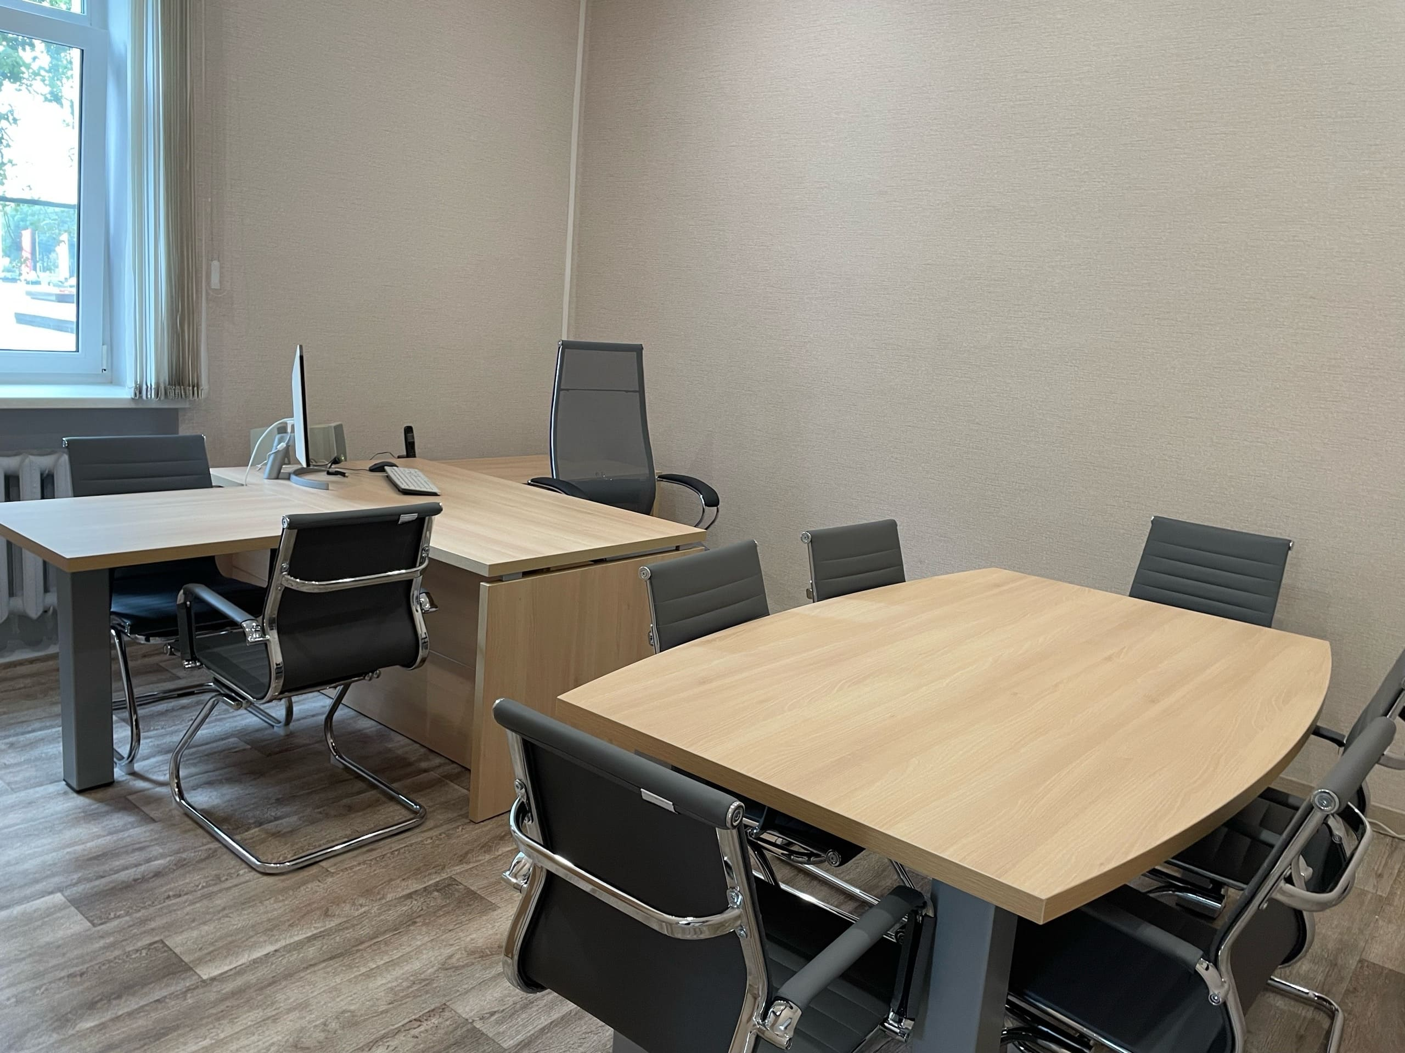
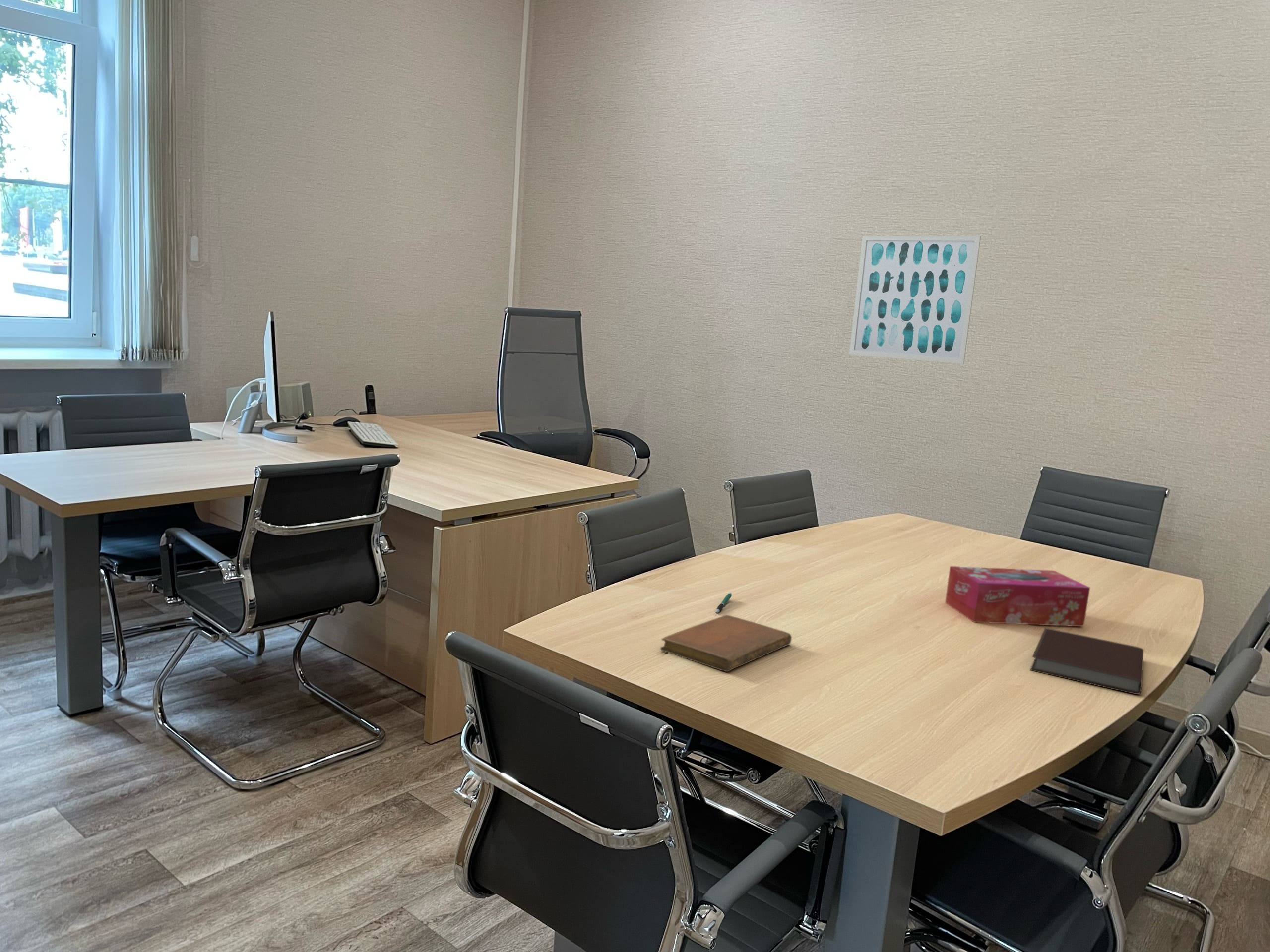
+ tissue box [945,566,1090,627]
+ notebook [1029,627,1144,695]
+ pen [715,593,732,614]
+ notebook [660,614,792,672]
+ wall art [849,236,981,365]
